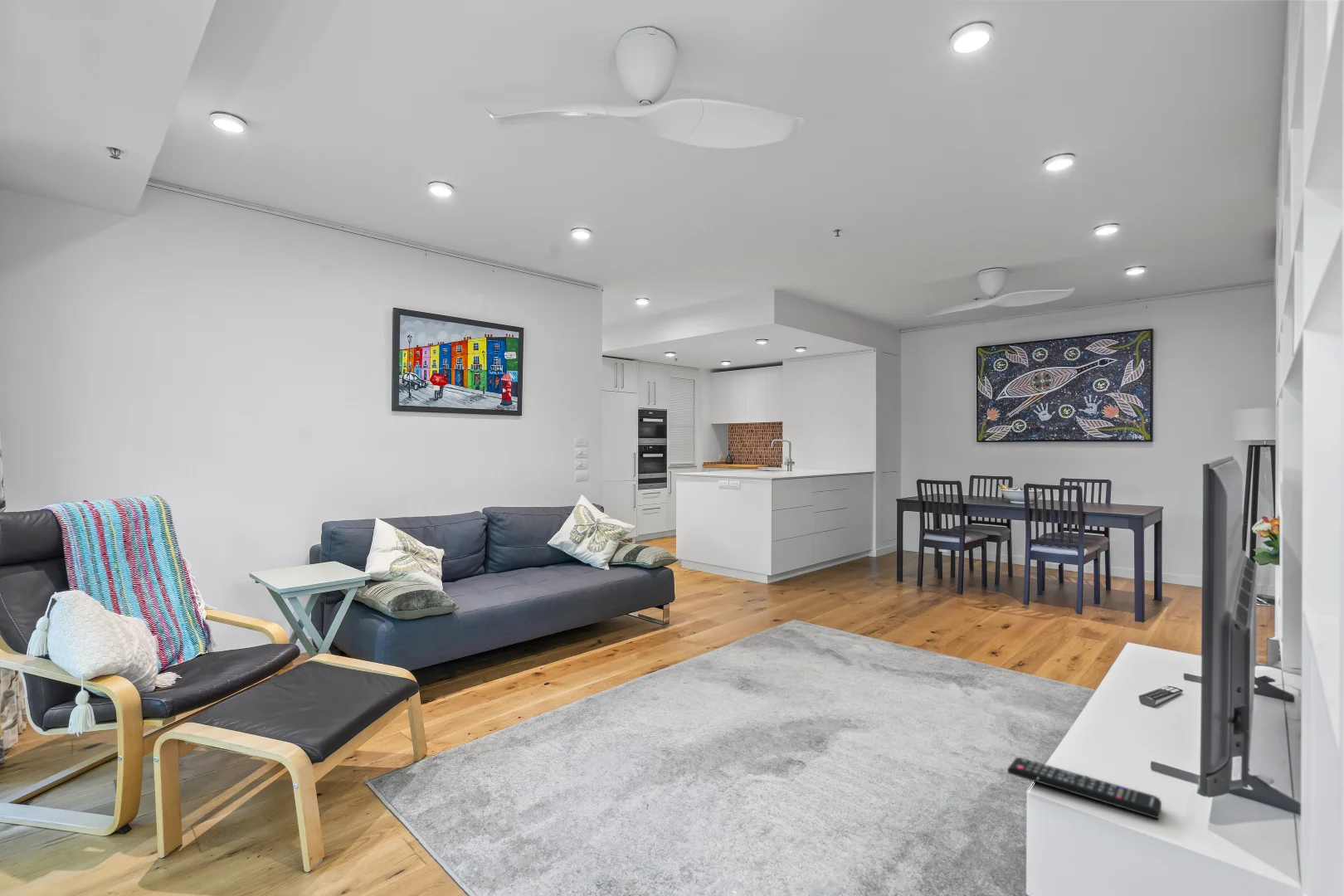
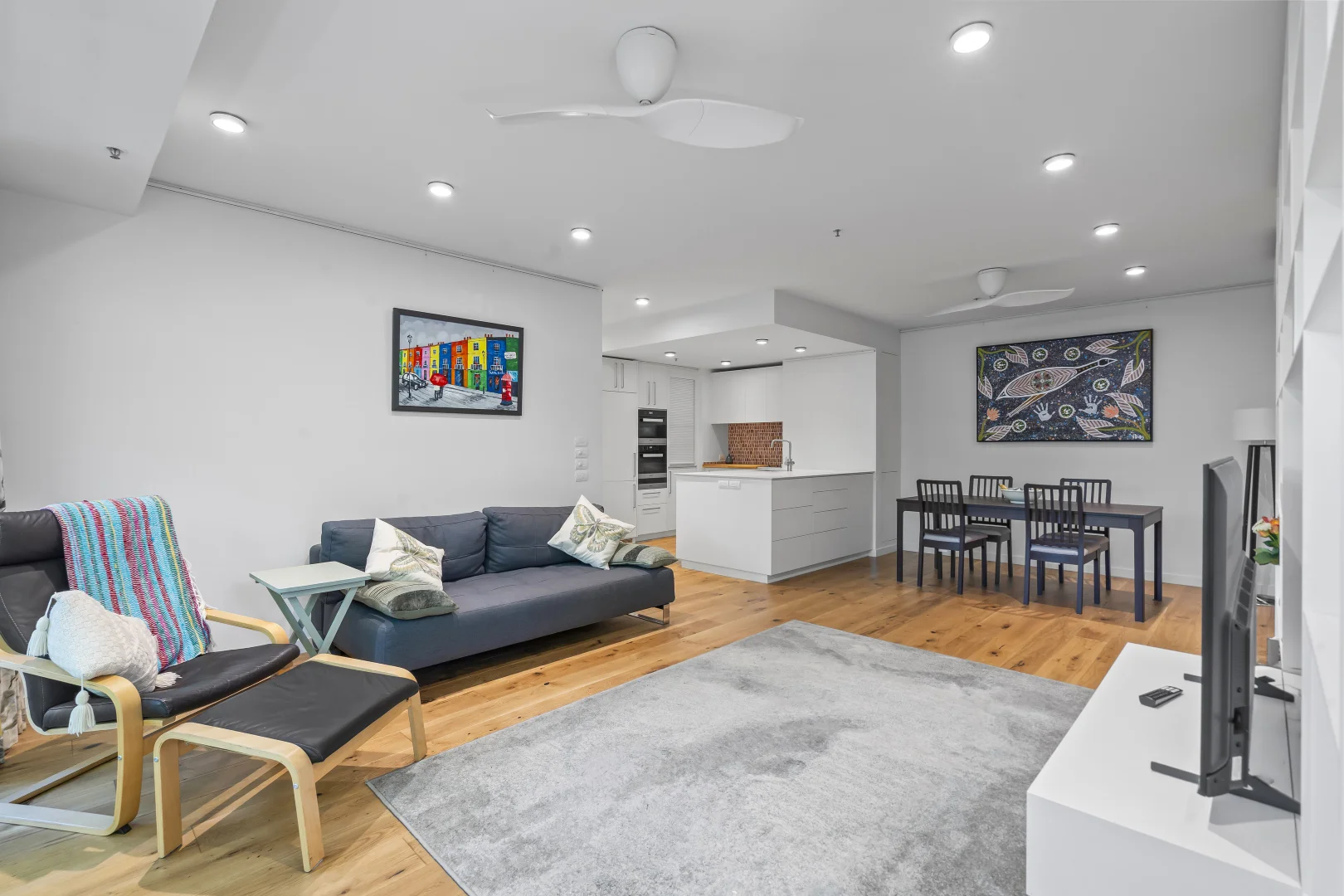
- remote control [1006,757,1162,820]
